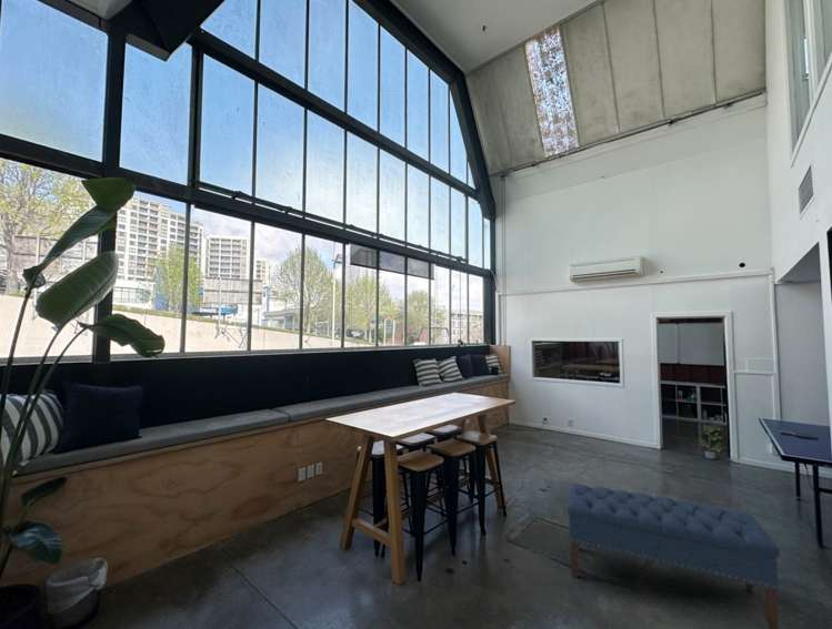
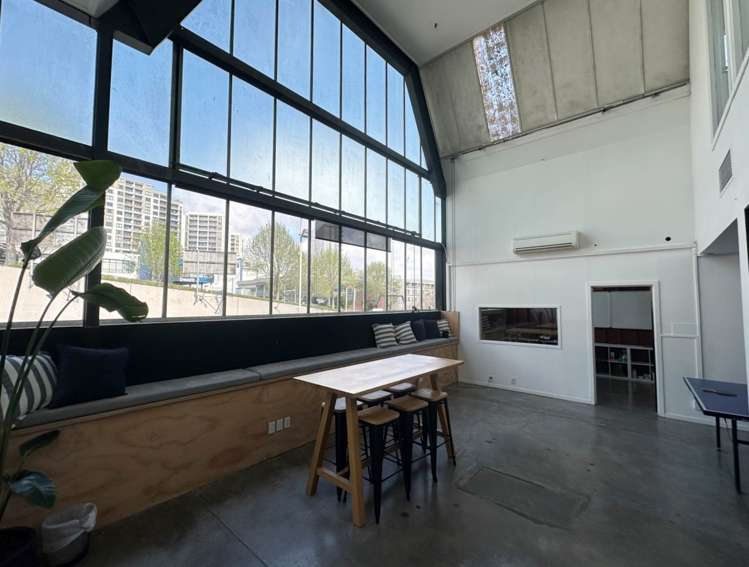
- potted plant [699,423,728,460]
- bench [567,483,781,629]
